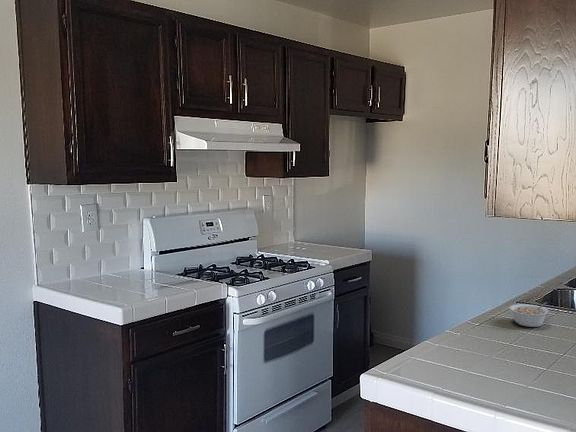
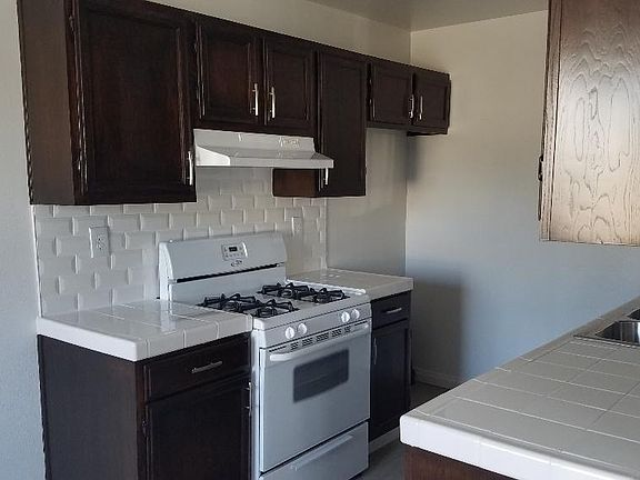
- legume [509,301,550,328]
